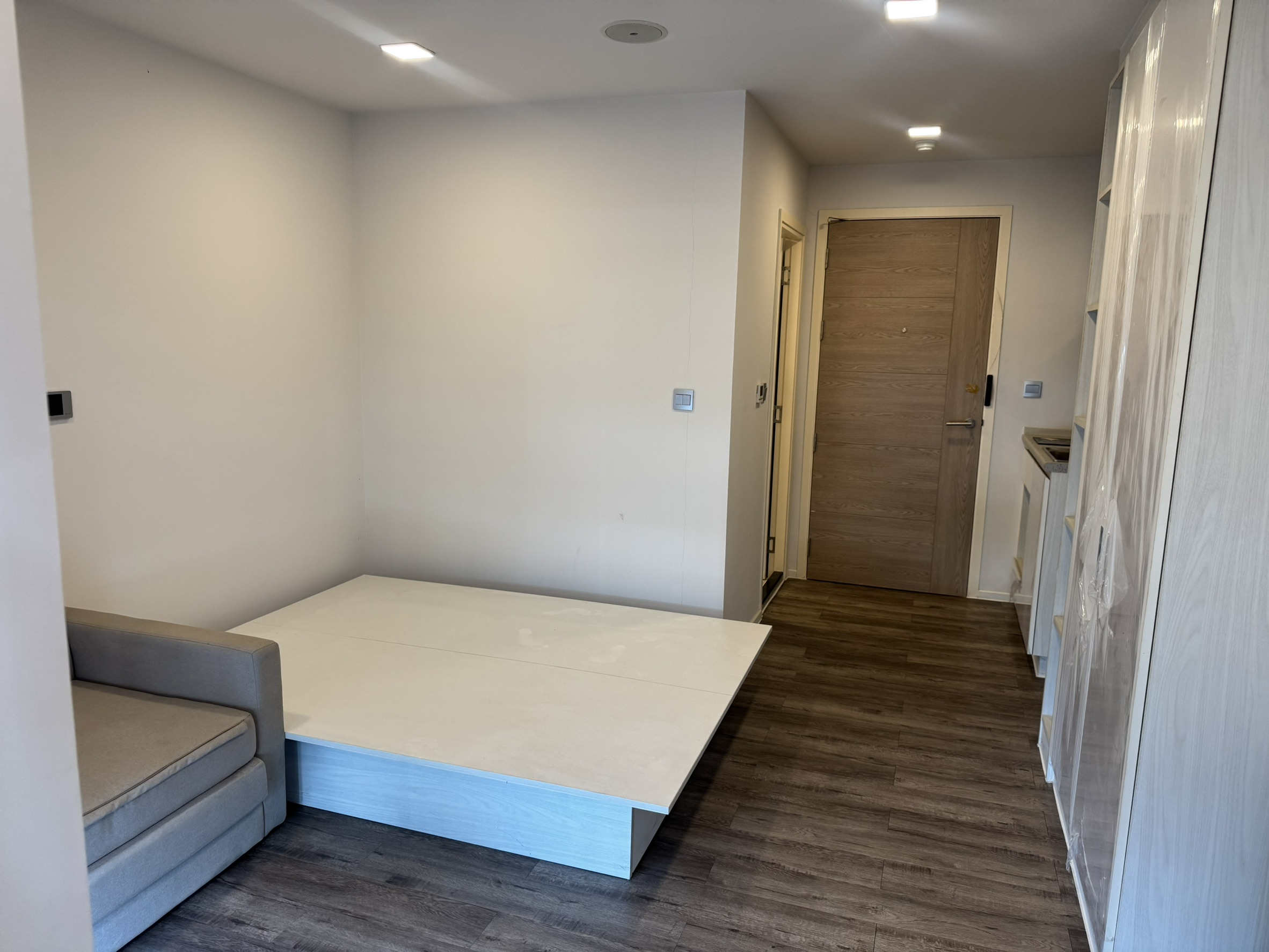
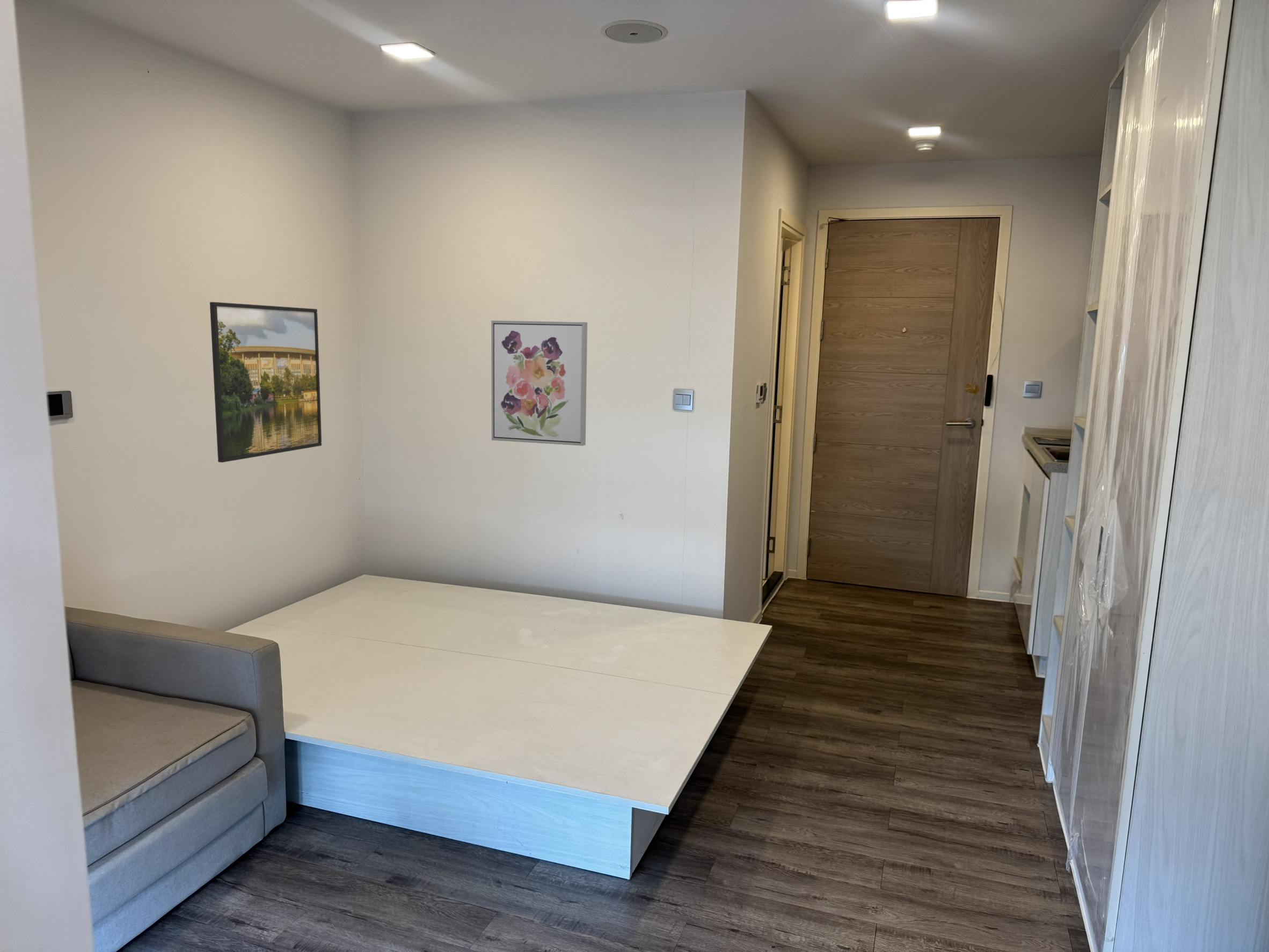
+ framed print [209,302,322,463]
+ wall art [491,320,588,446]
